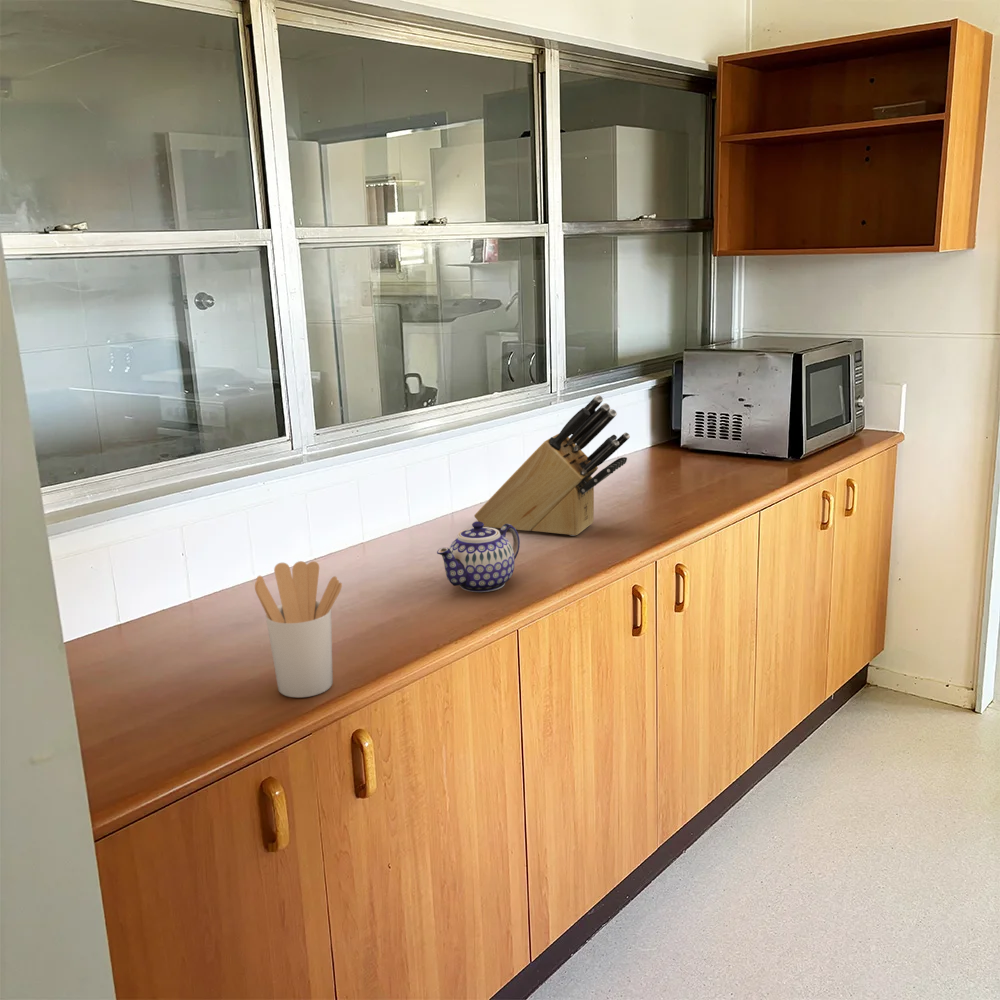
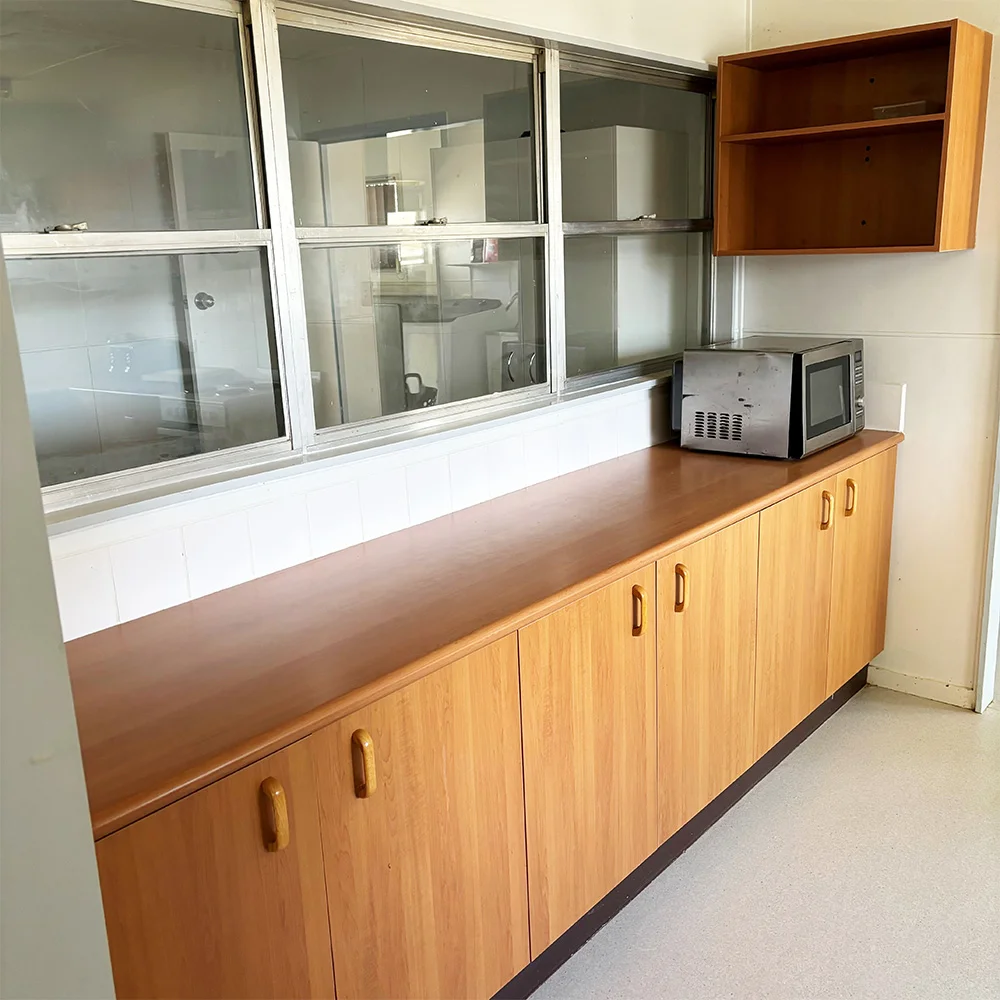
- teapot [436,520,521,593]
- knife block [473,394,631,537]
- utensil holder [254,560,343,699]
